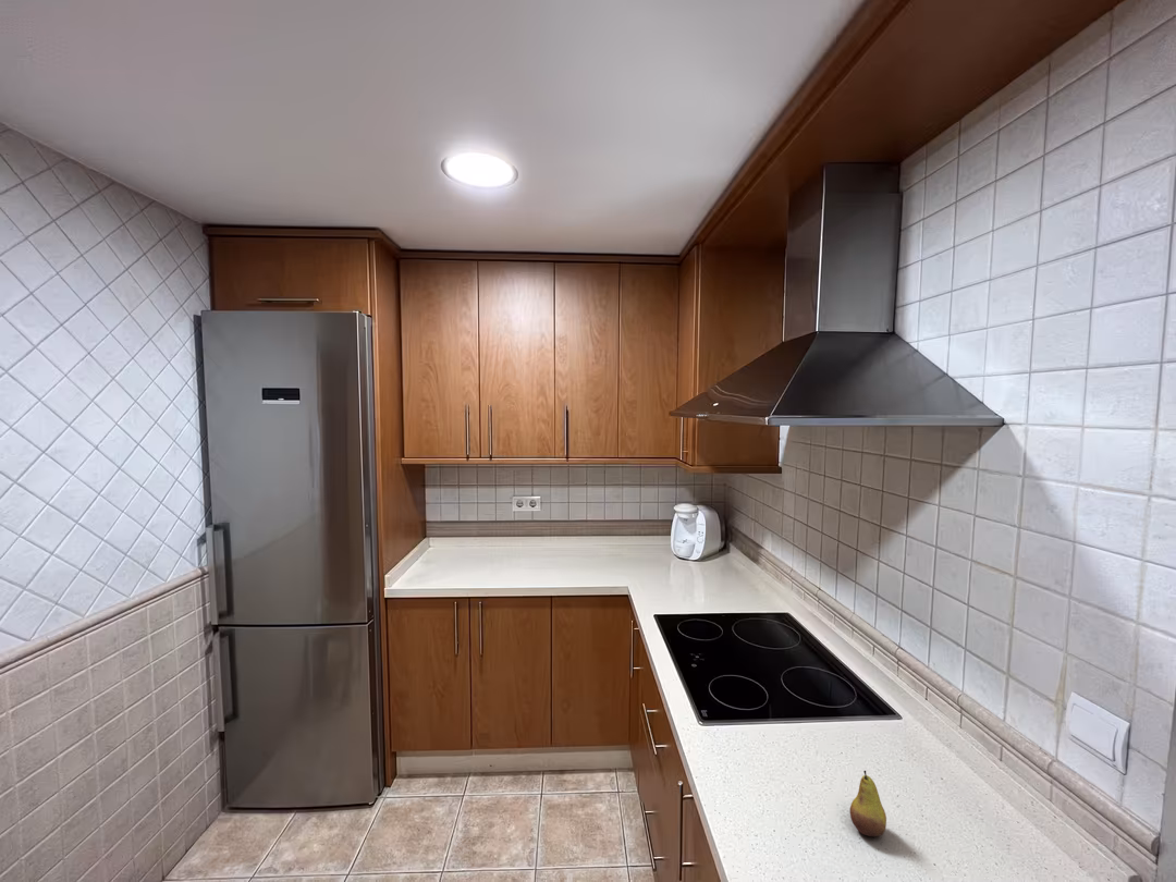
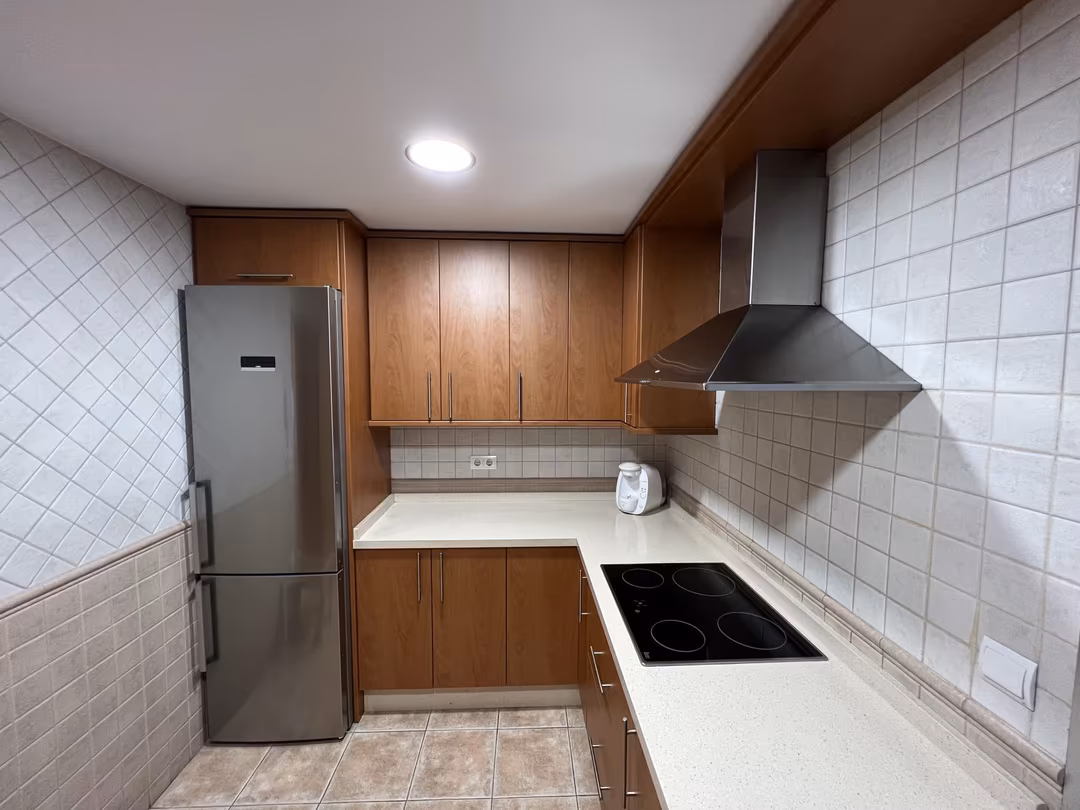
- fruit [848,770,887,837]
